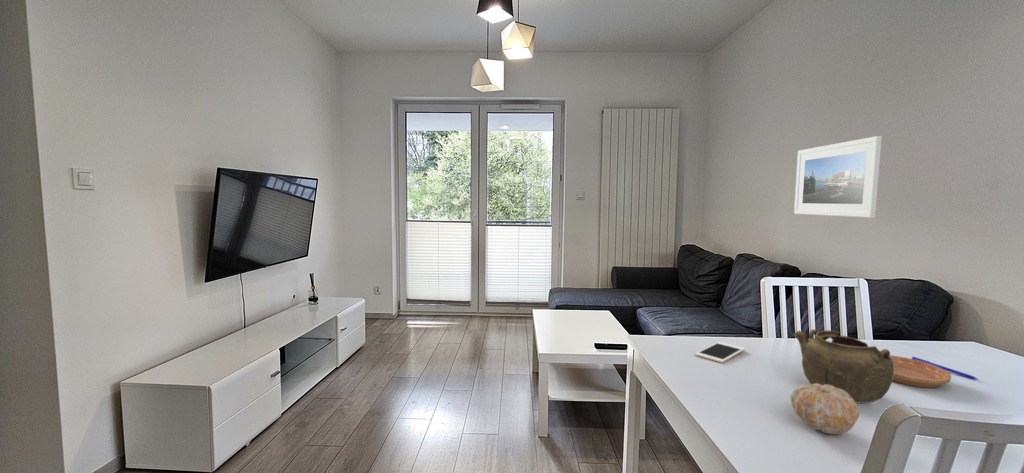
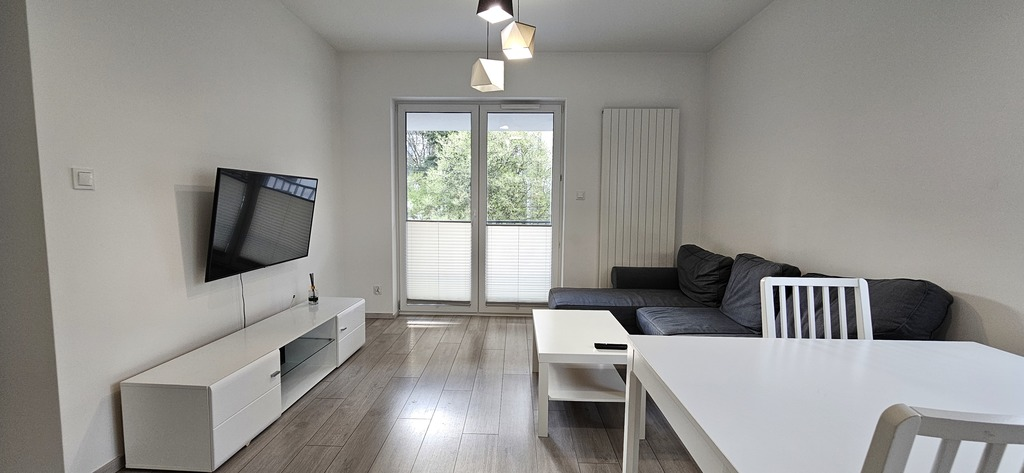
- saucer [890,354,952,389]
- fruit [790,383,860,435]
- teapot [792,328,895,404]
- pen [911,356,980,381]
- cell phone [695,341,746,364]
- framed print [793,135,883,218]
